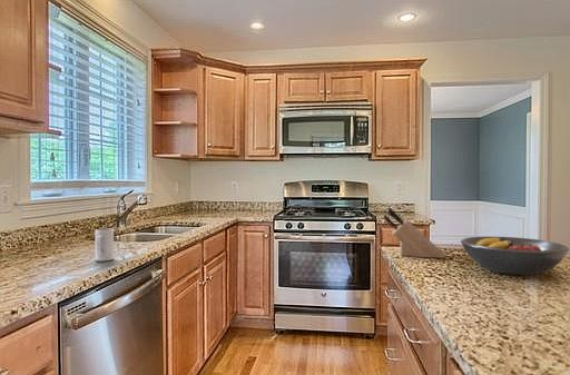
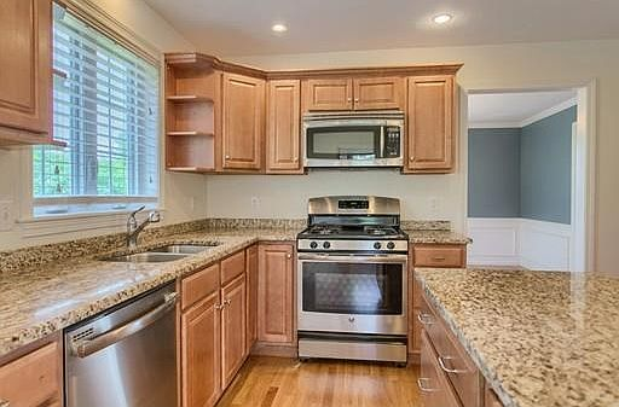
- fruit bowl [460,236,570,276]
- knife block [383,207,448,259]
- mug [95,228,115,261]
